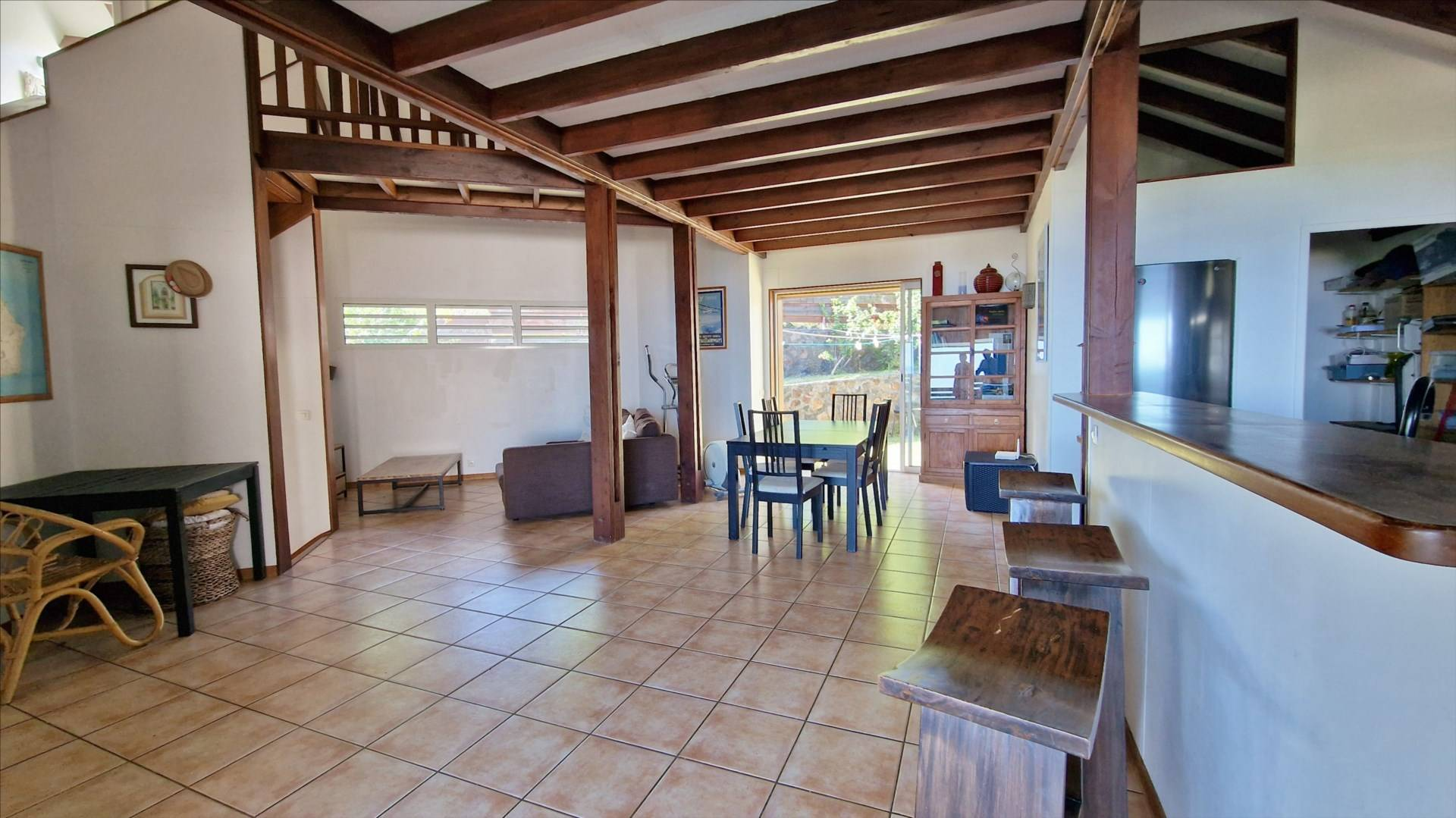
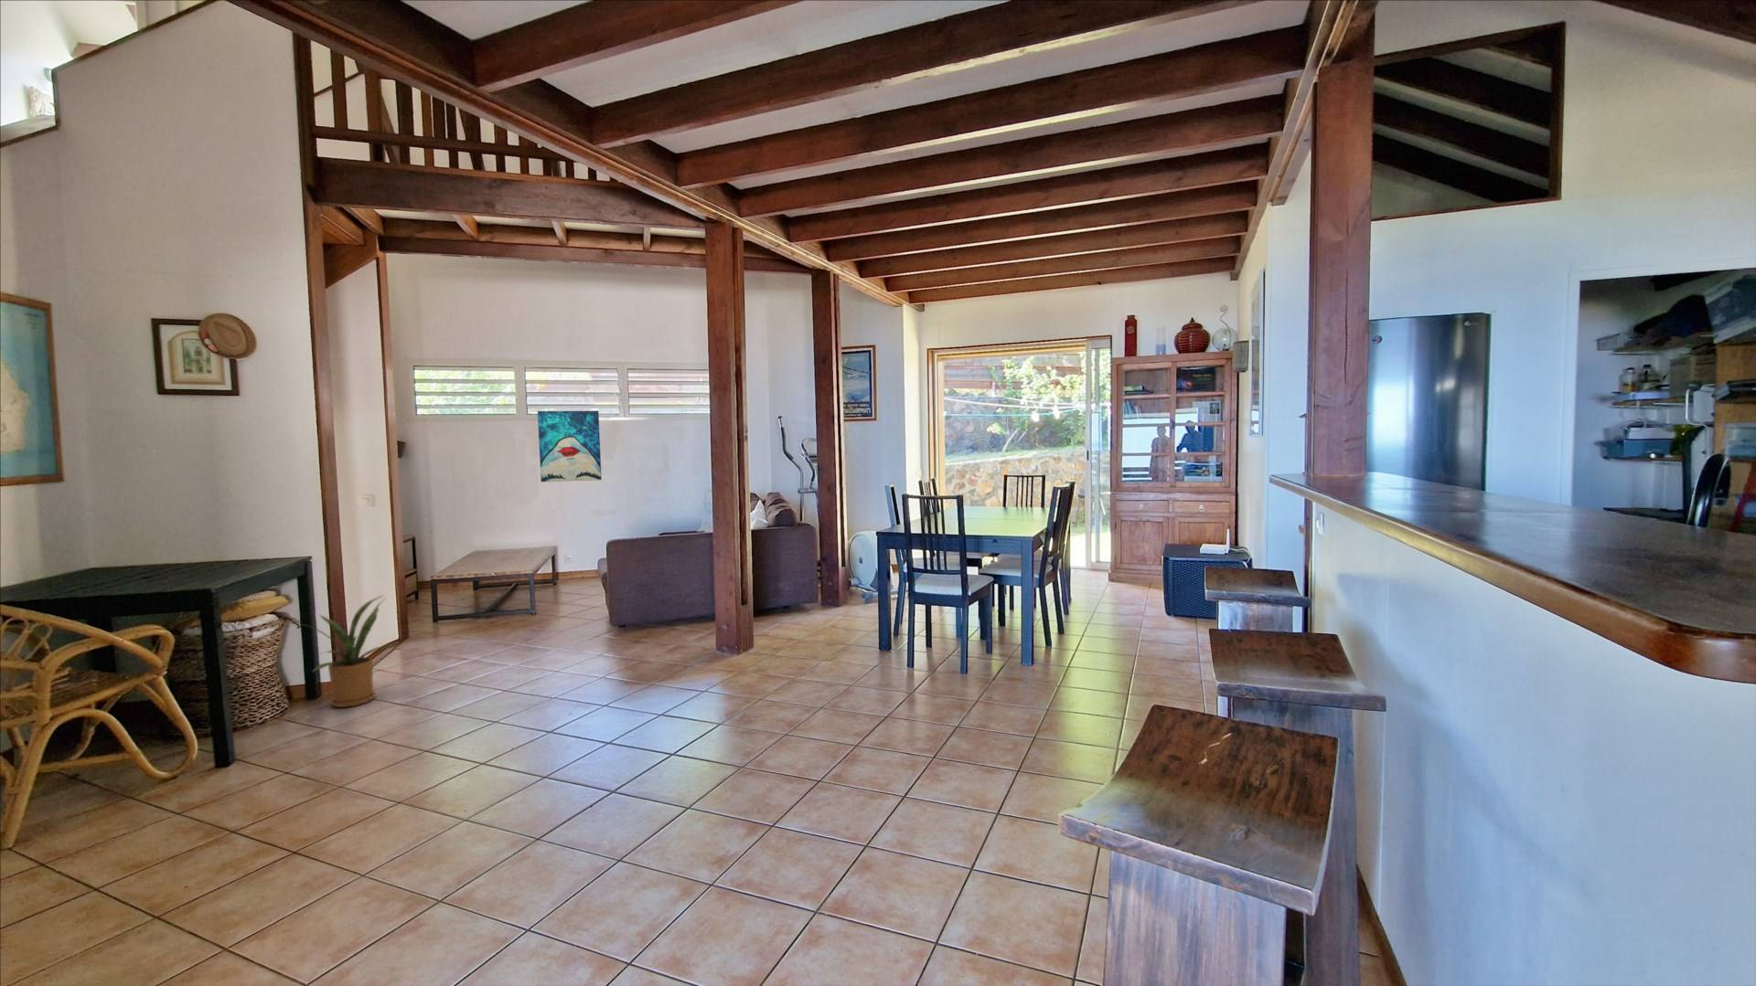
+ wall art [537,410,603,482]
+ house plant [285,593,403,709]
